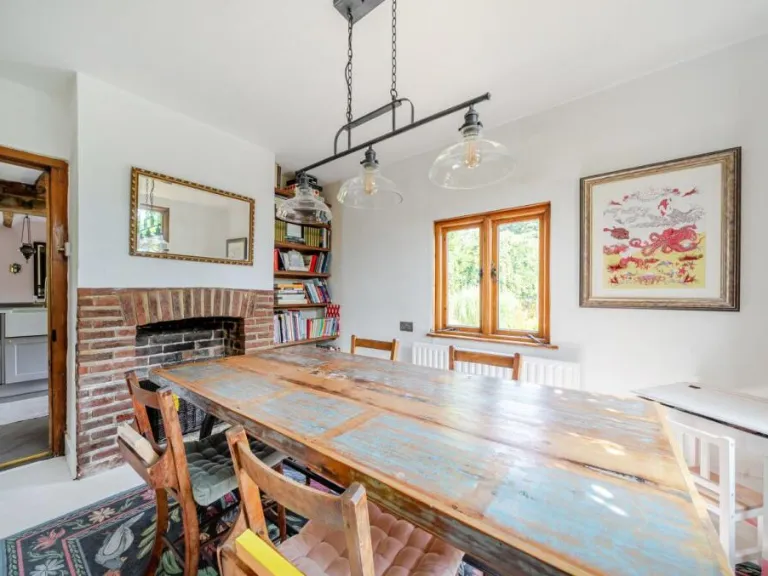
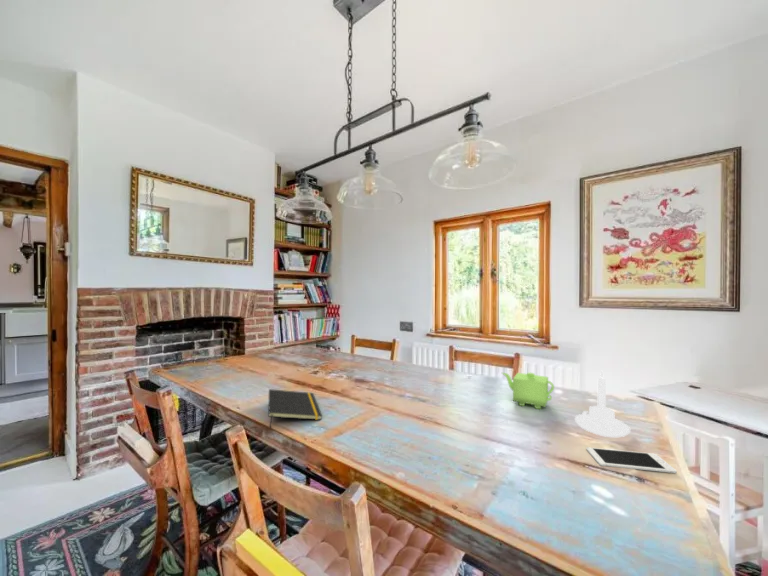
+ notepad [268,388,323,429]
+ candle holder [574,370,631,438]
+ cell phone [586,446,678,474]
+ teapot [501,372,555,410]
